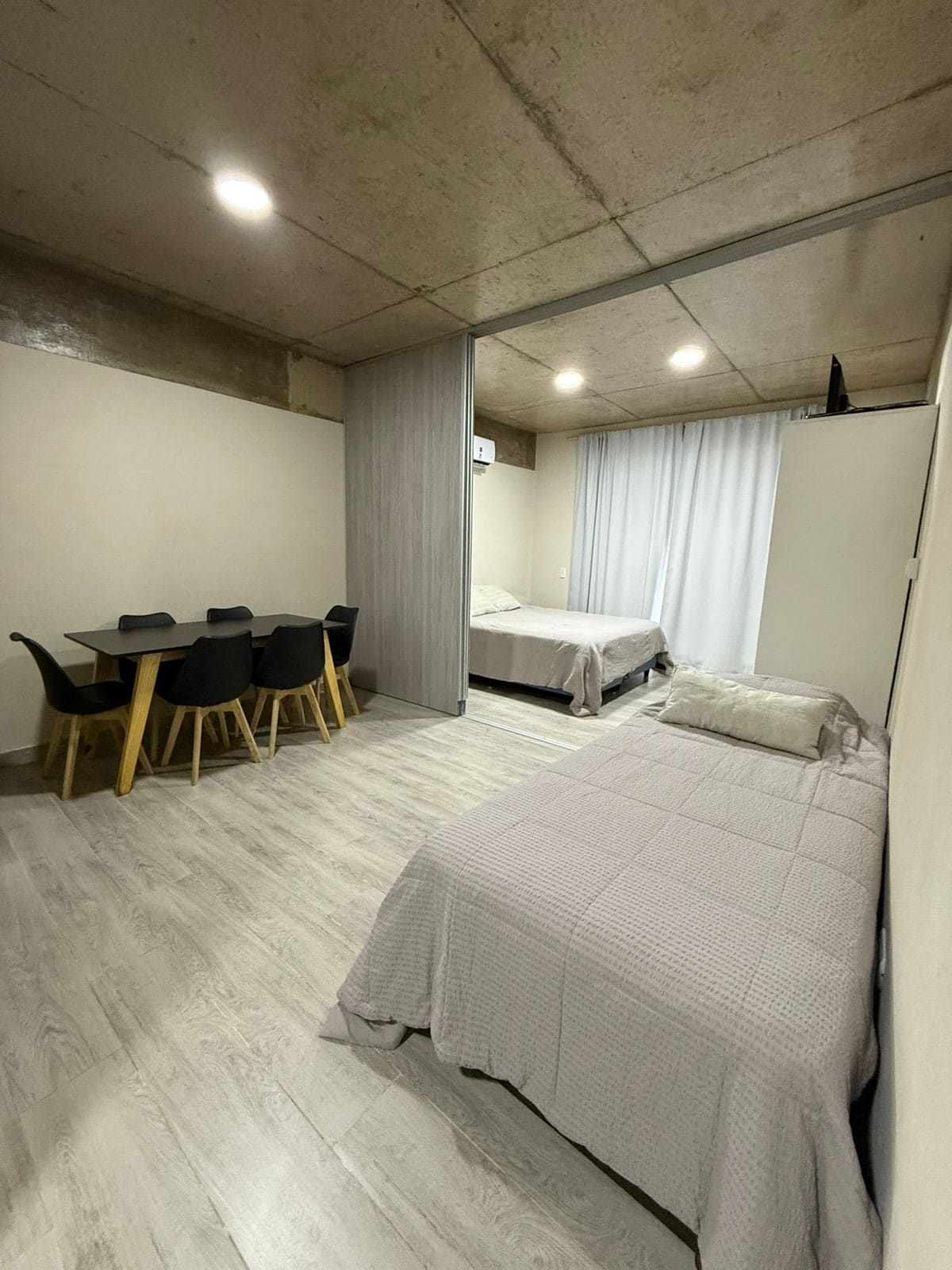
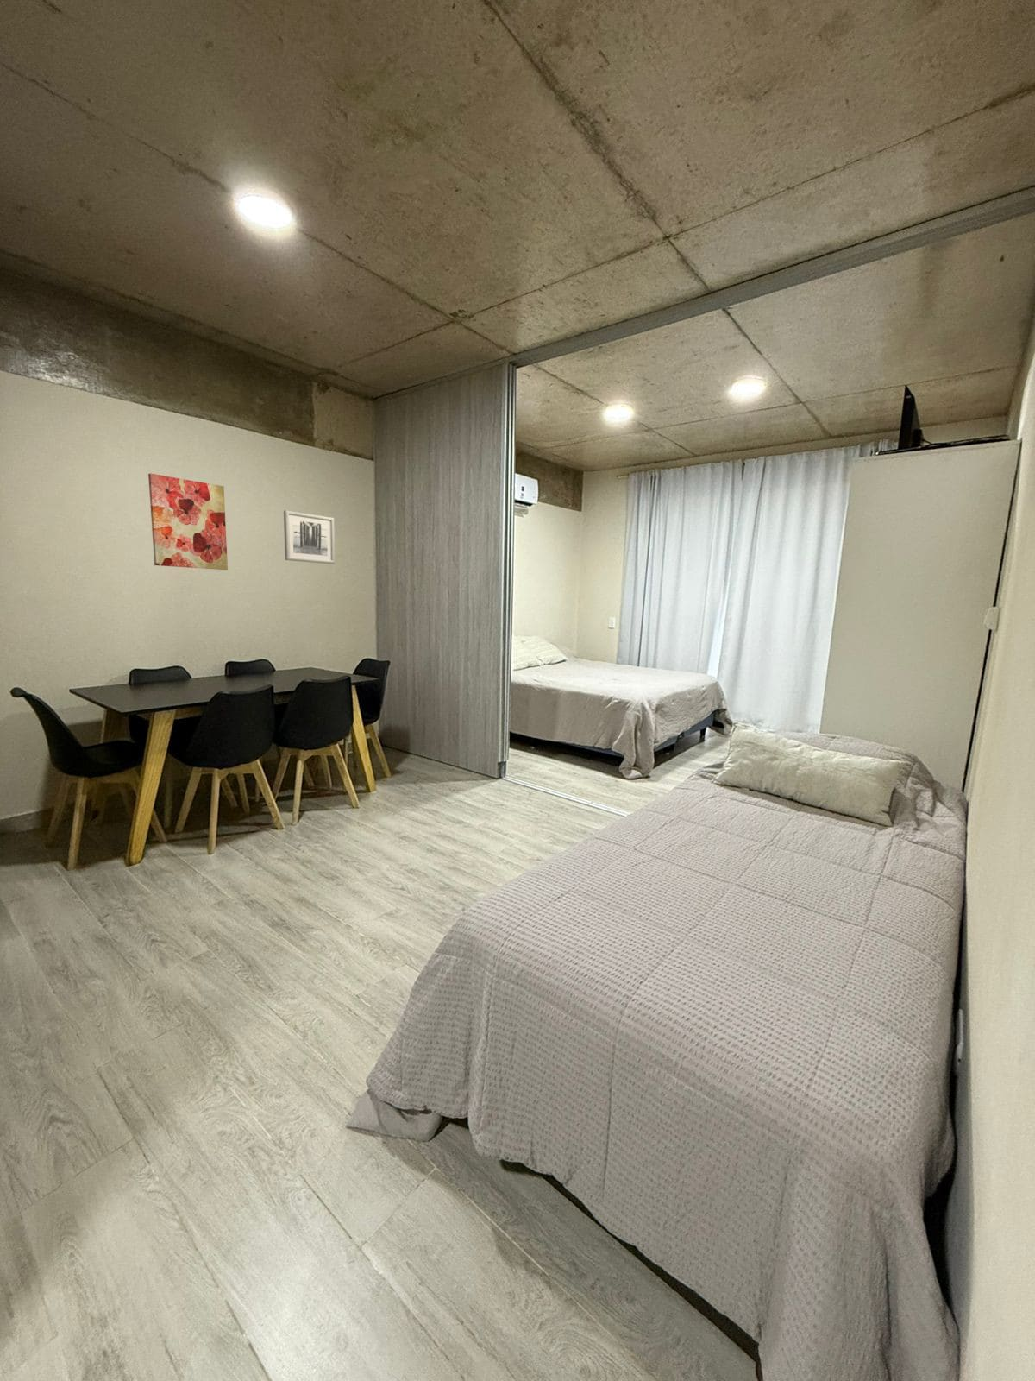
+ wall art [148,472,228,571]
+ wall art [283,509,336,565]
